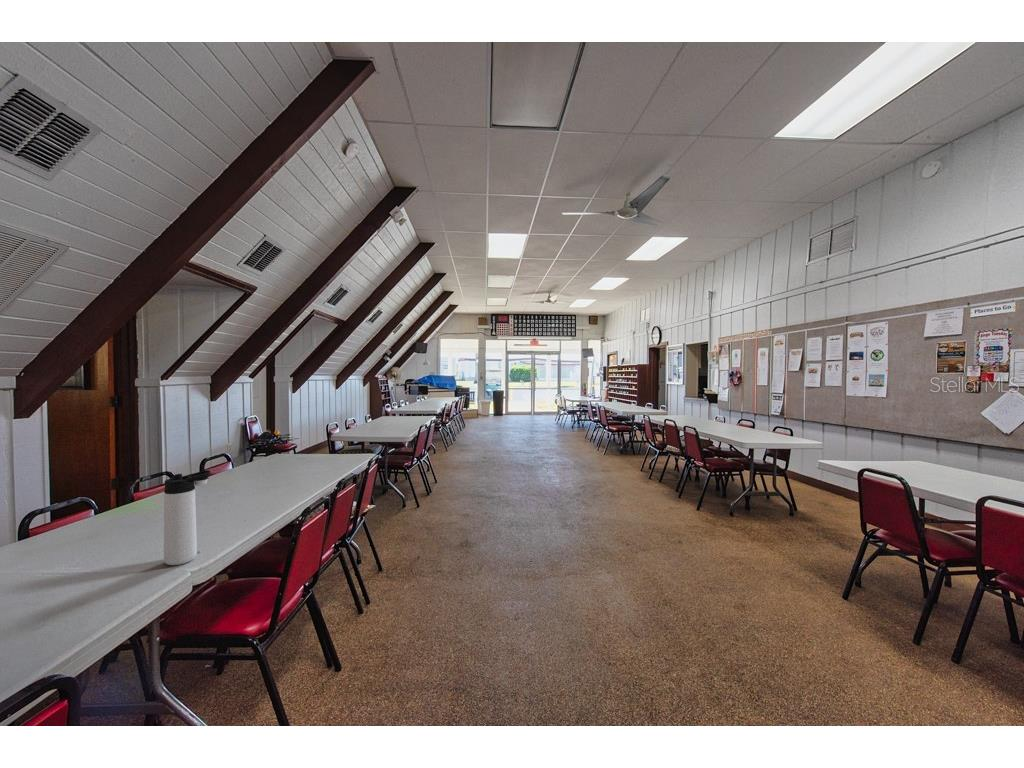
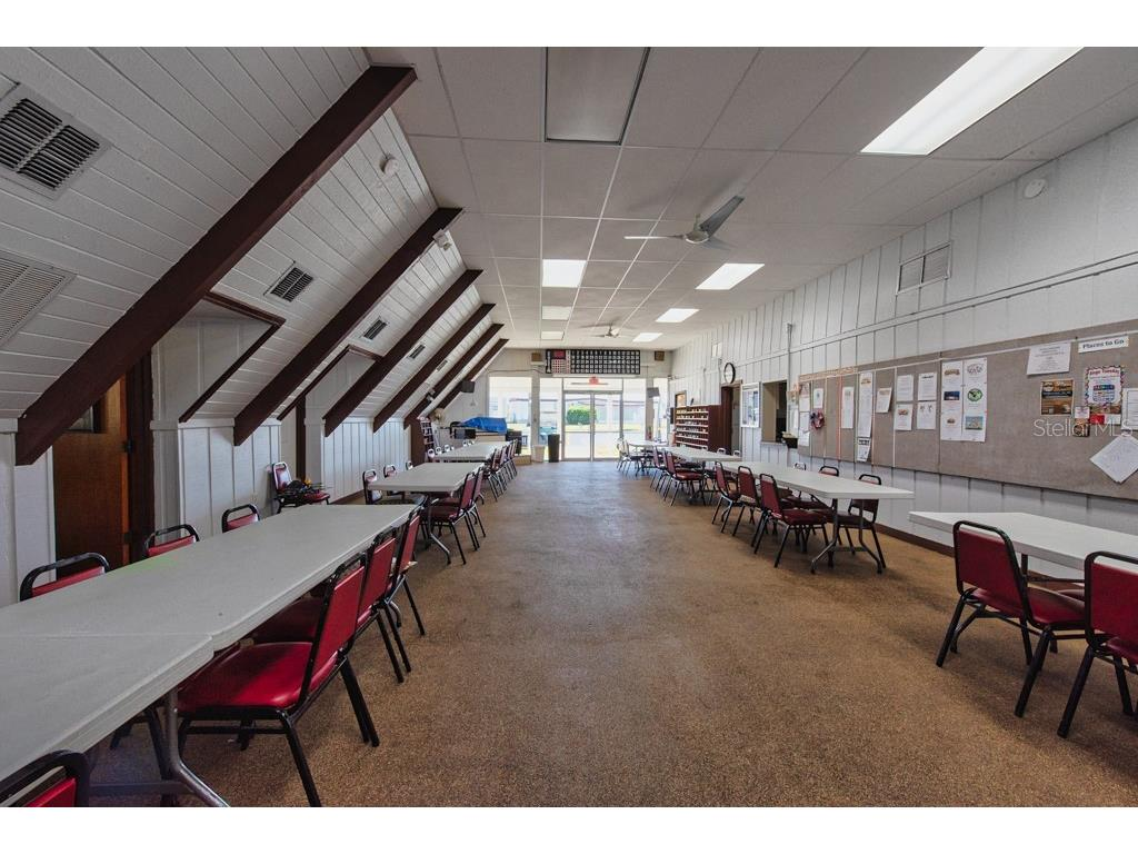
- thermos bottle [163,469,212,566]
